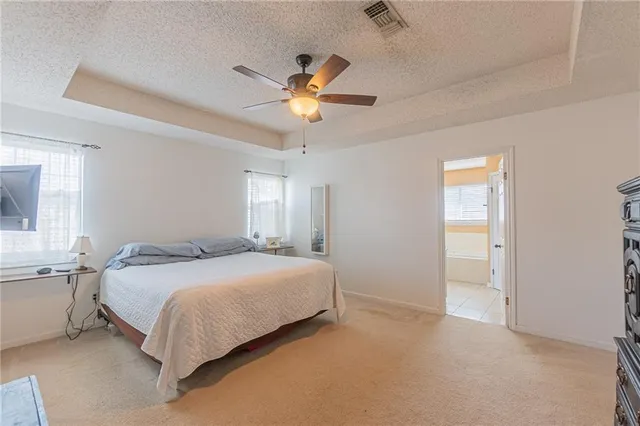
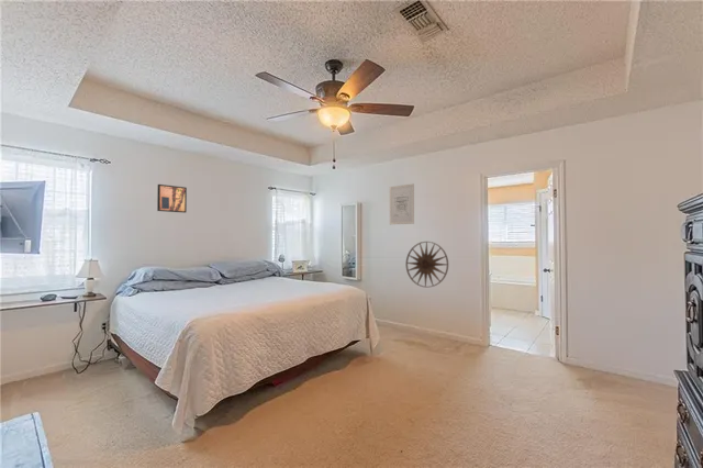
+ wall art [405,241,449,288]
+ wall art [156,183,188,214]
+ wall art [389,182,415,225]
